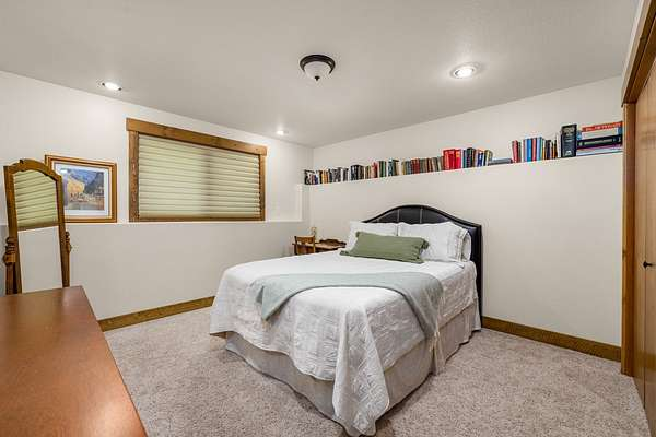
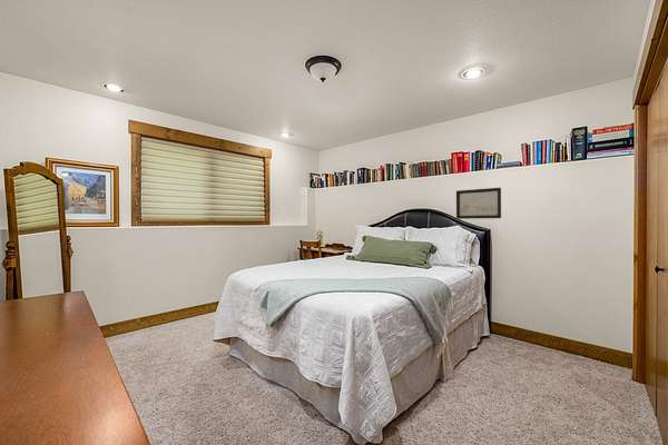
+ wall art [455,187,502,220]
